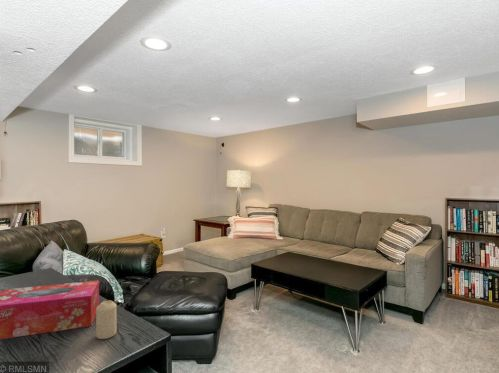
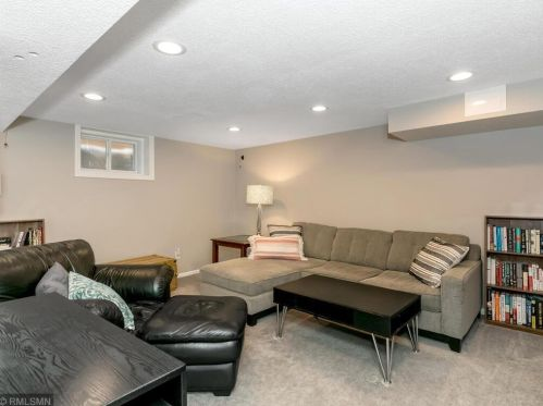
- tissue box [0,279,100,340]
- candle [95,299,117,340]
